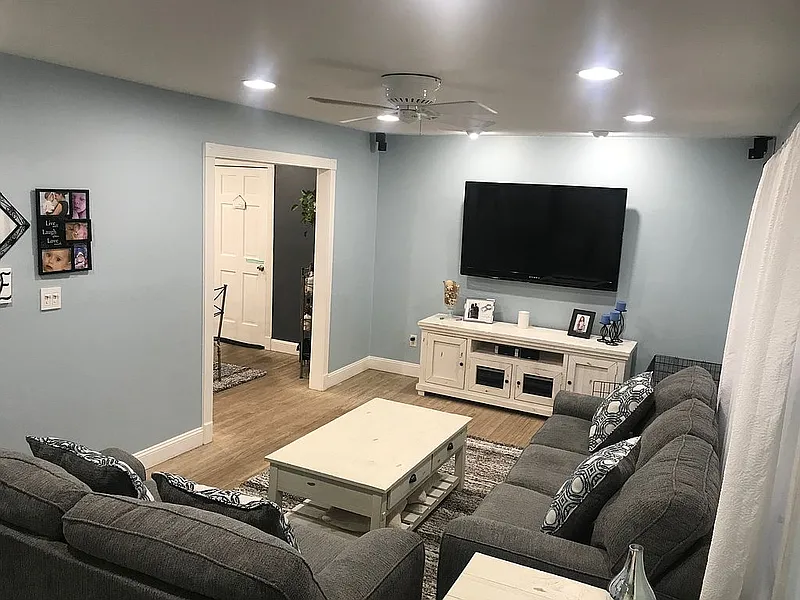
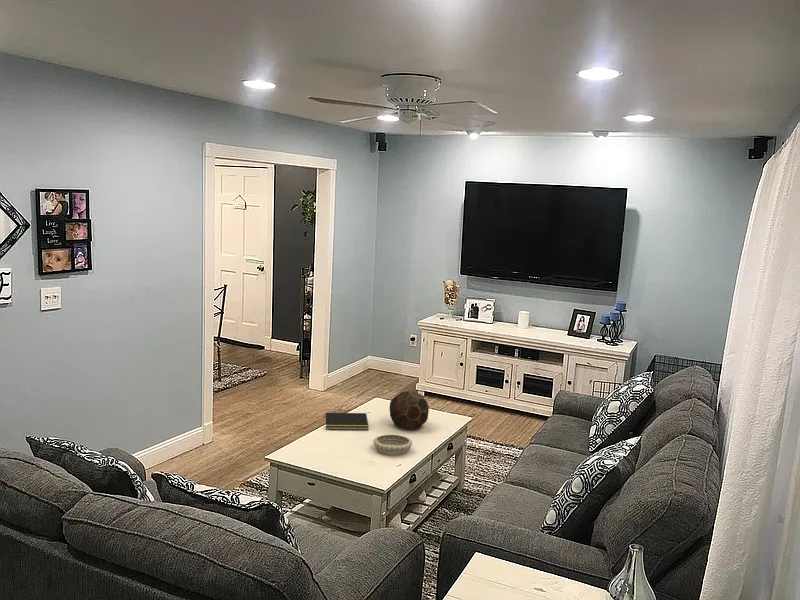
+ notepad [323,412,369,431]
+ decorative bowl [372,433,414,456]
+ soccer ball [389,390,430,431]
